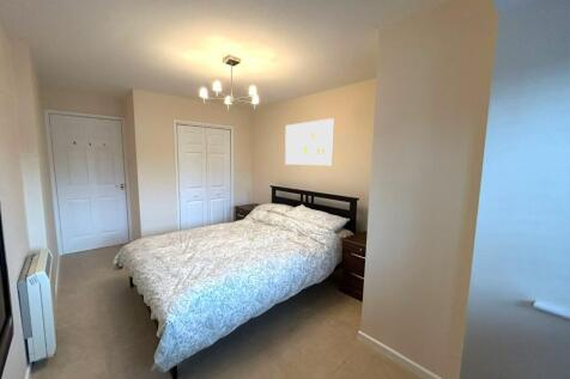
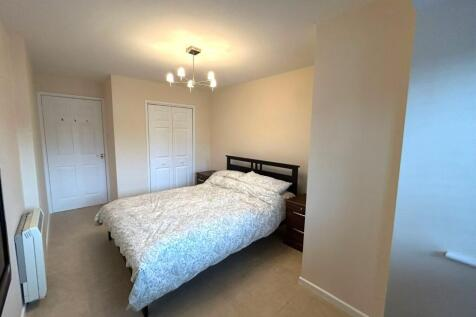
- wall art [284,117,335,166]
